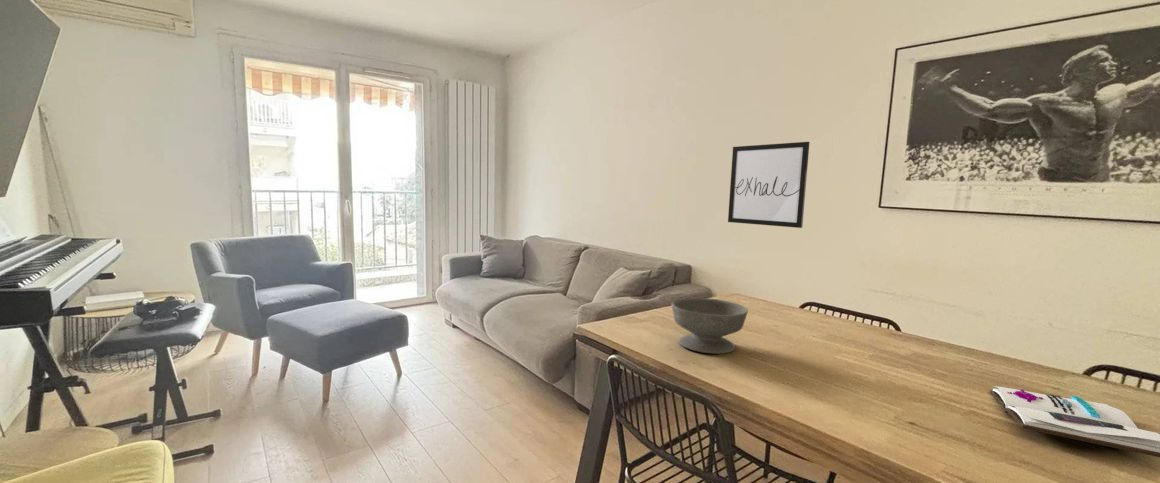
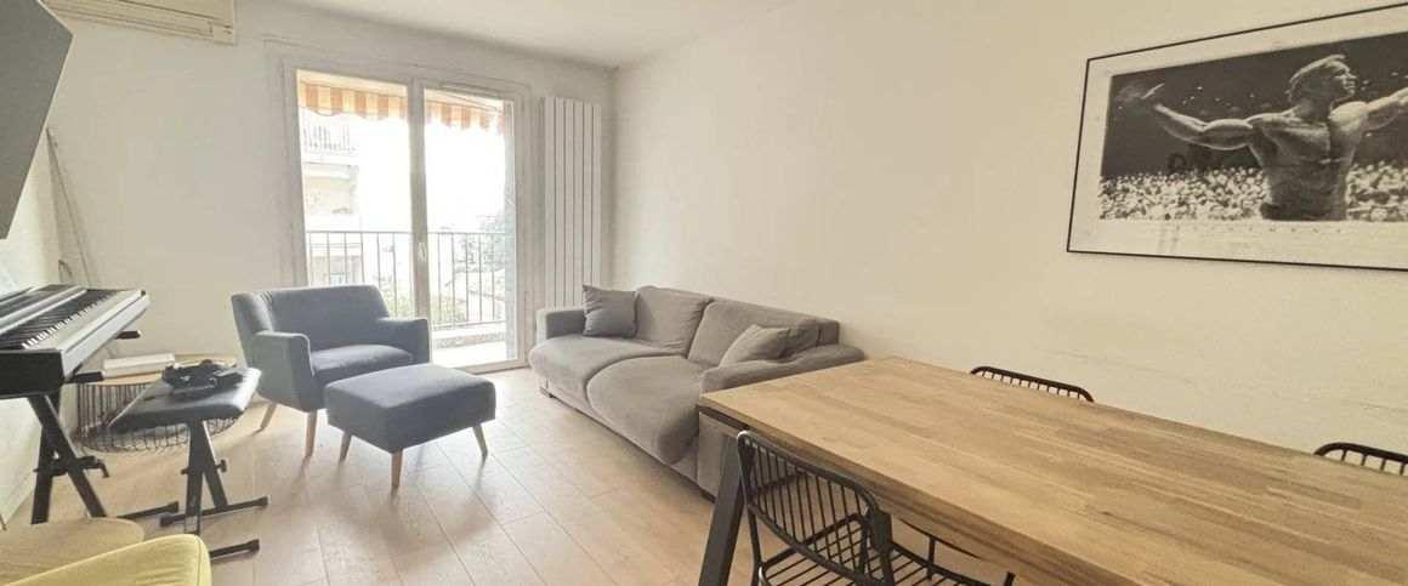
- book [989,385,1160,458]
- wall art [727,141,811,229]
- bowl [670,297,749,354]
